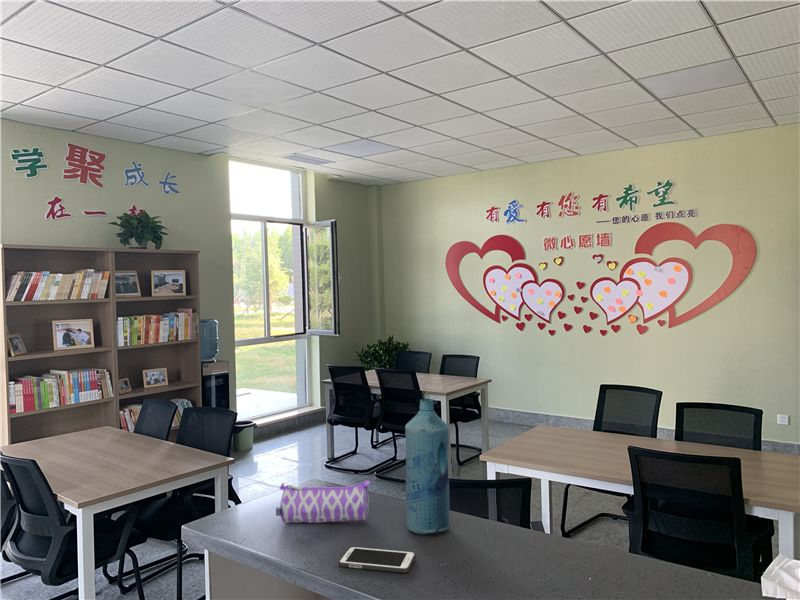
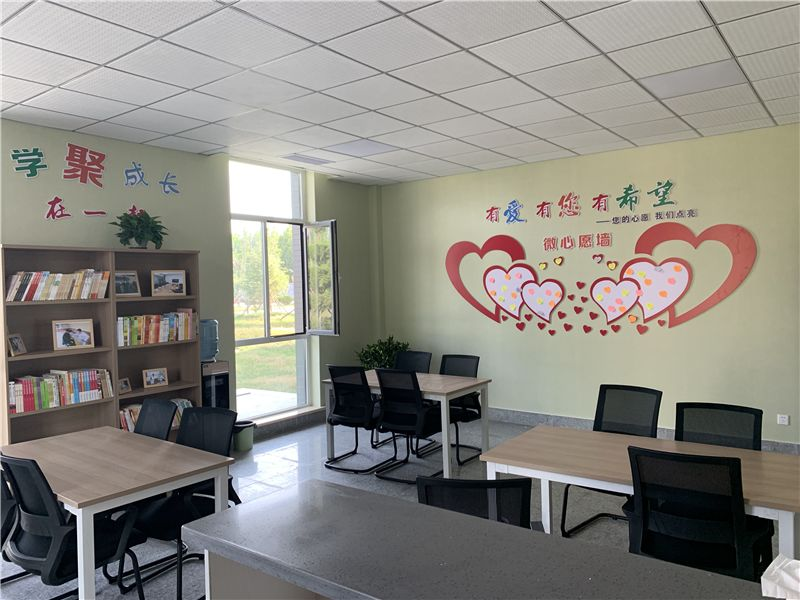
- pencil case [275,480,371,524]
- cell phone [337,546,417,574]
- bottle [404,398,451,536]
